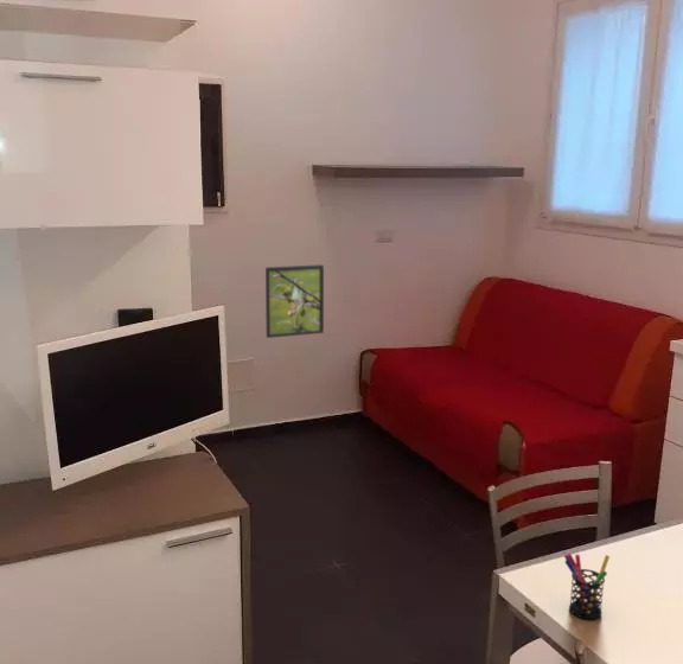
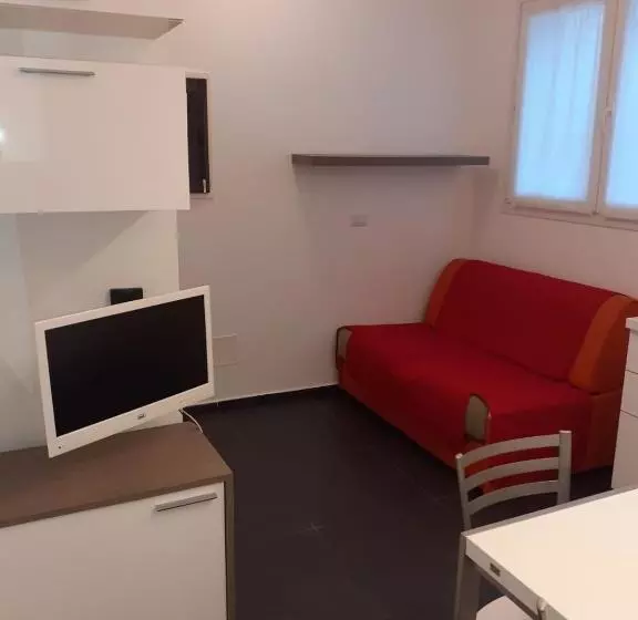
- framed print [264,263,325,339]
- pen holder [563,553,611,620]
